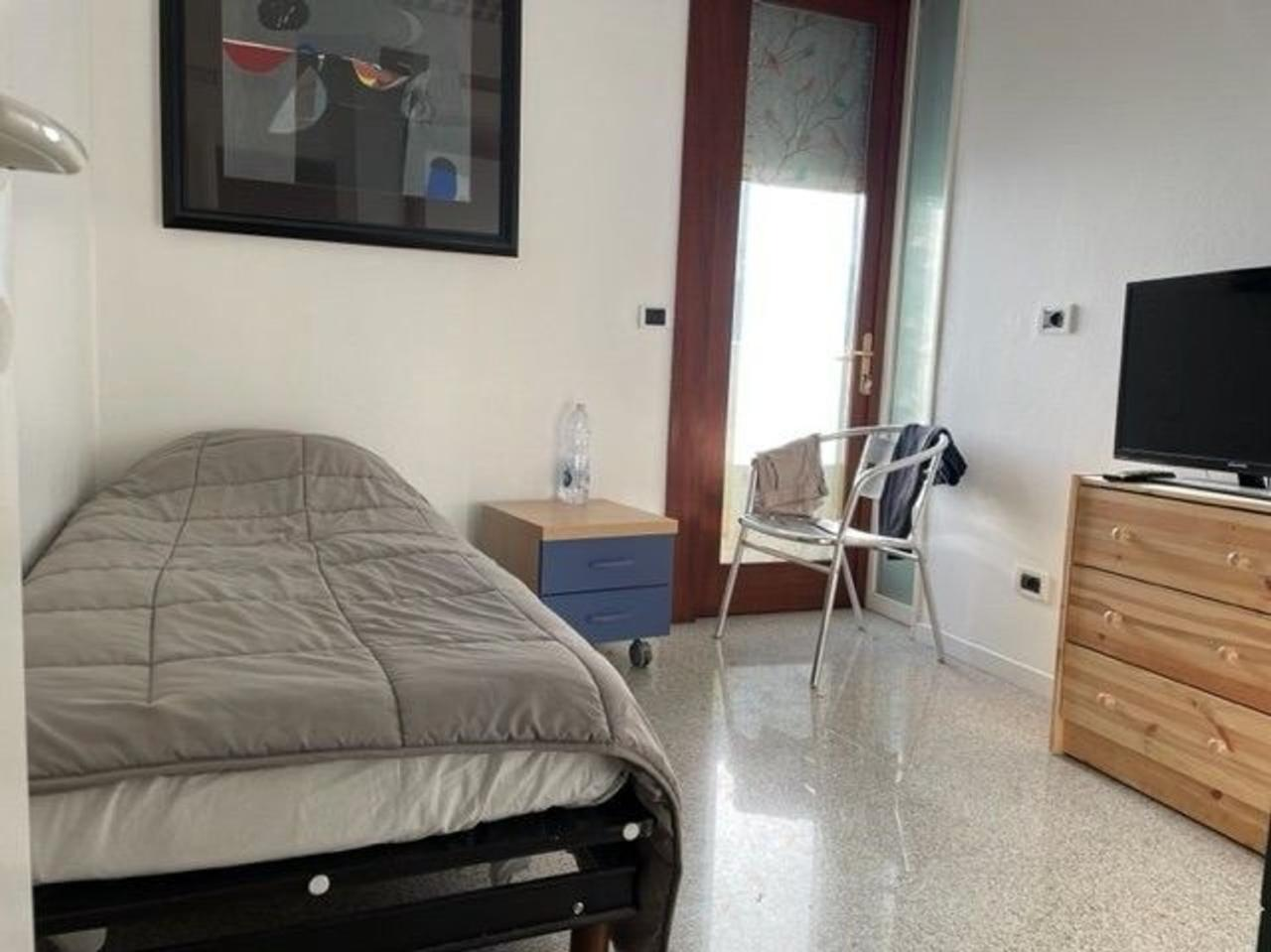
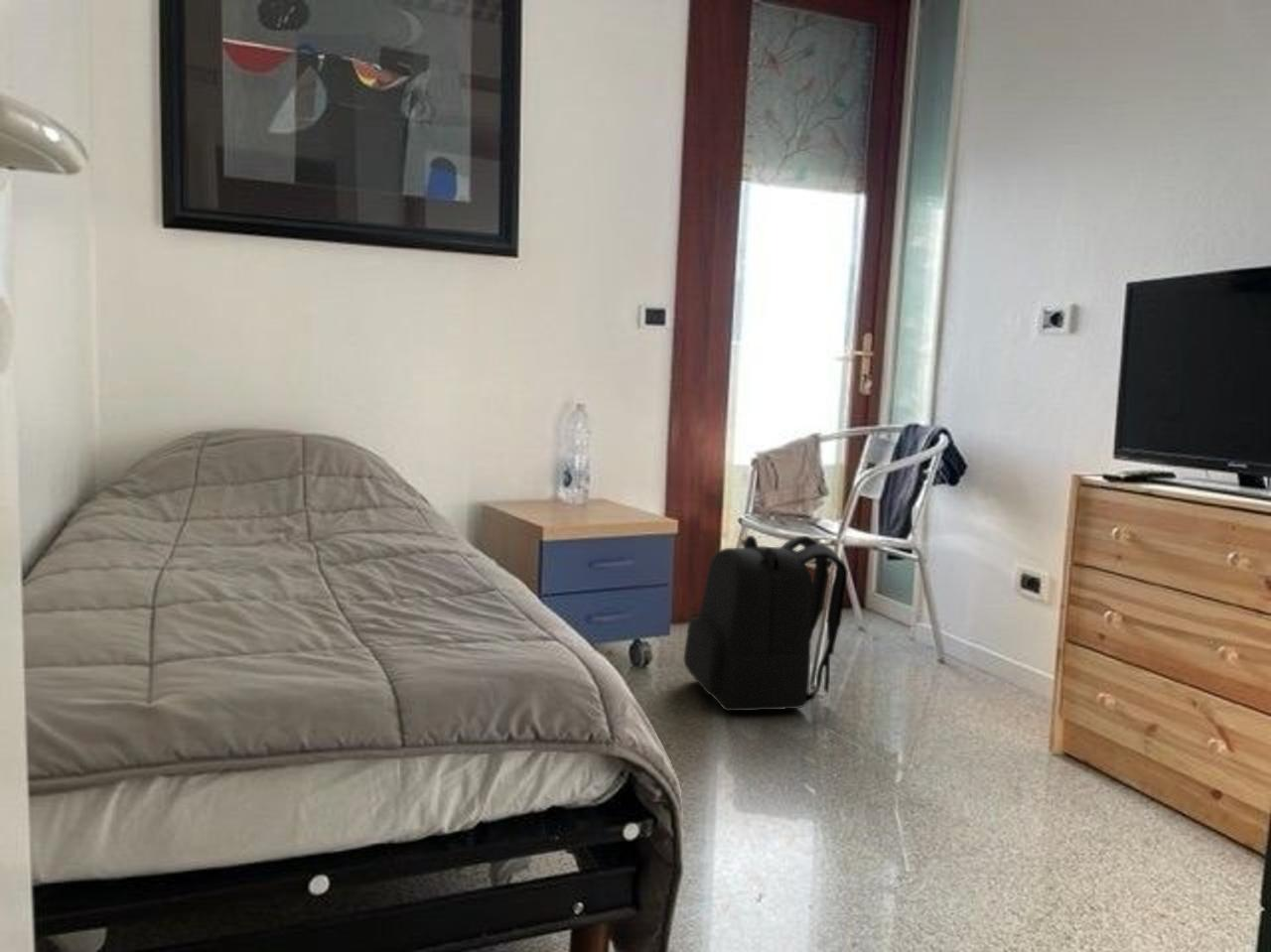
+ backpack [683,534,849,713]
